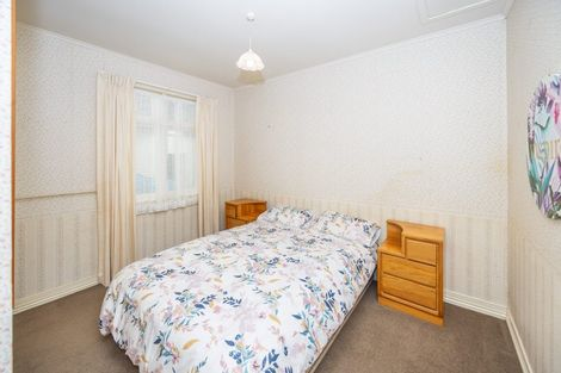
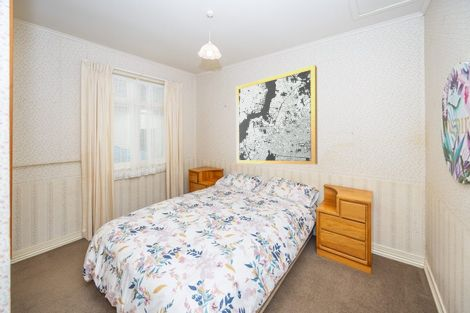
+ wall art [235,64,319,165]
